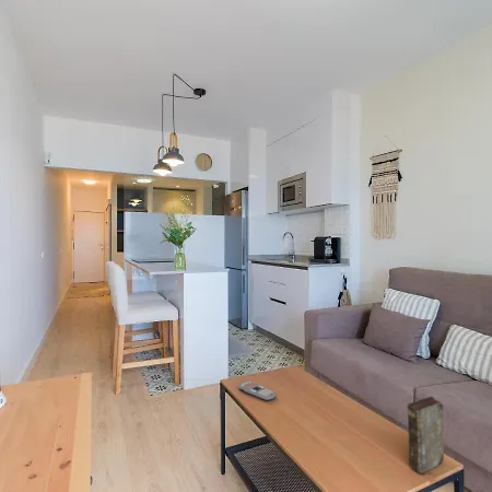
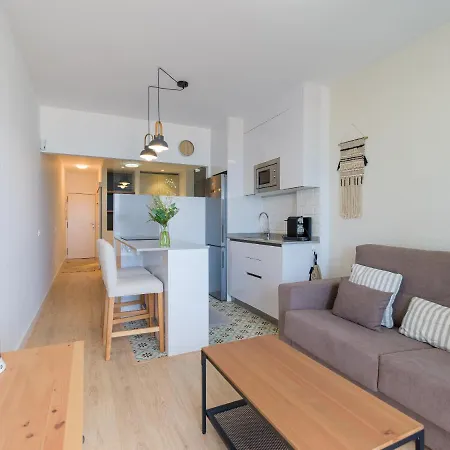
- remote control [237,379,277,401]
- book [407,396,445,475]
